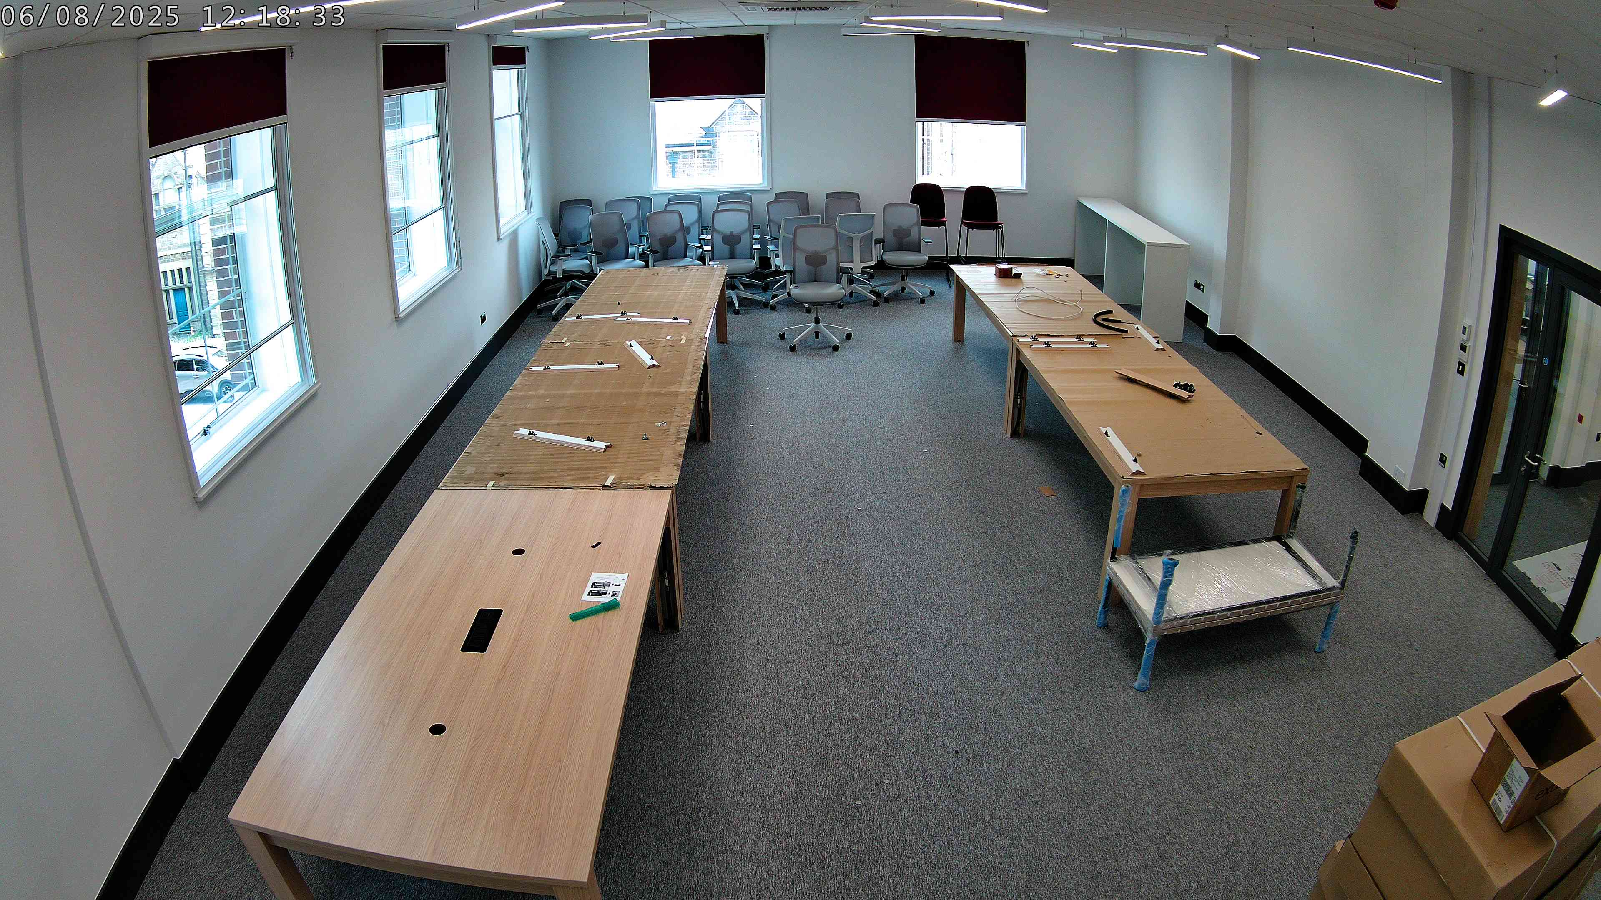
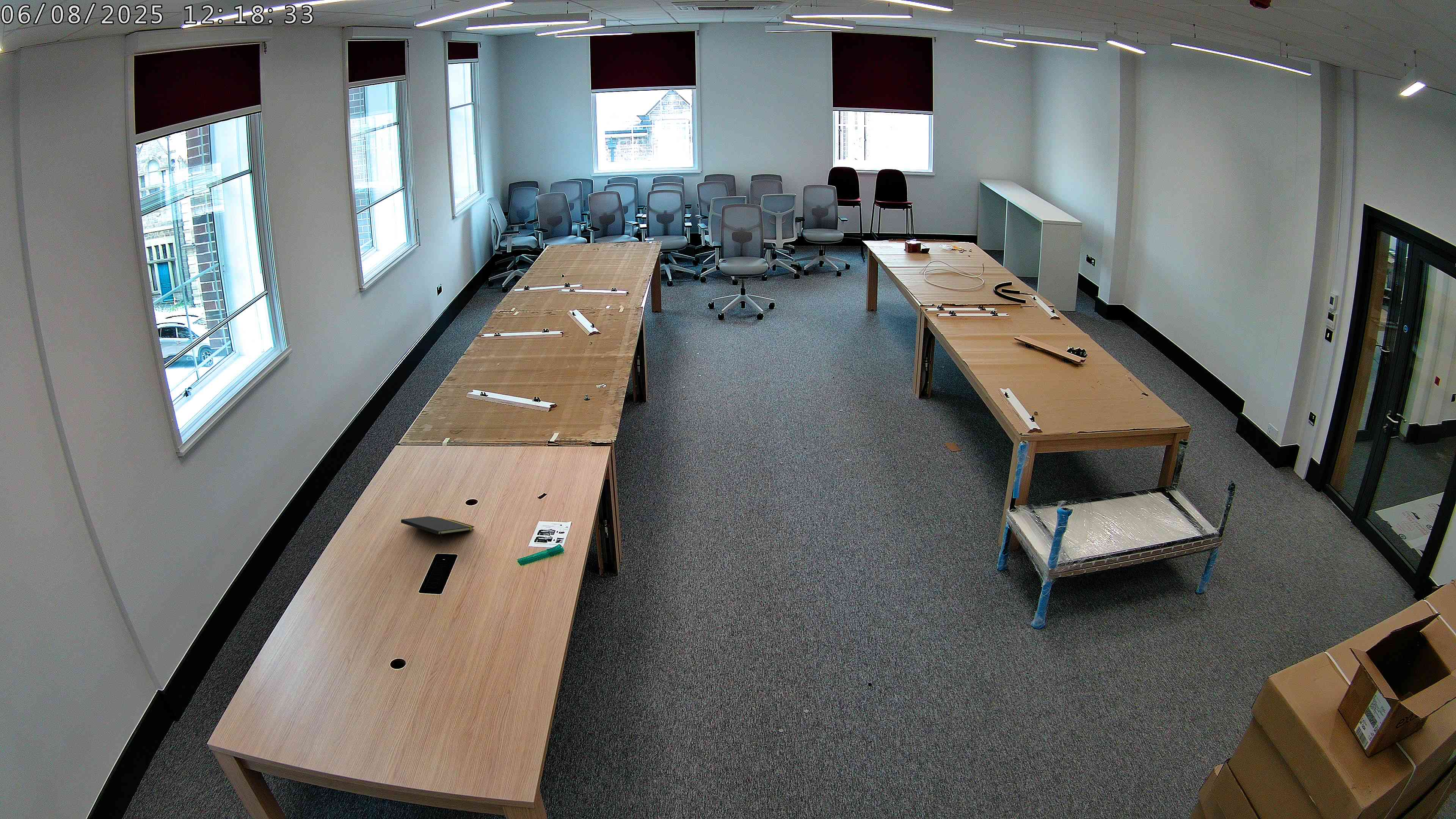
+ notepad [401,516,475,543]
